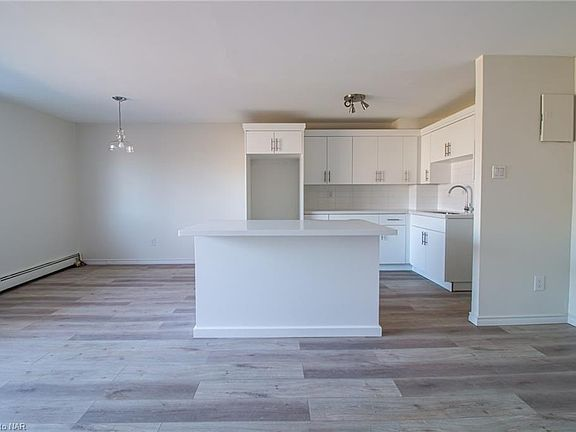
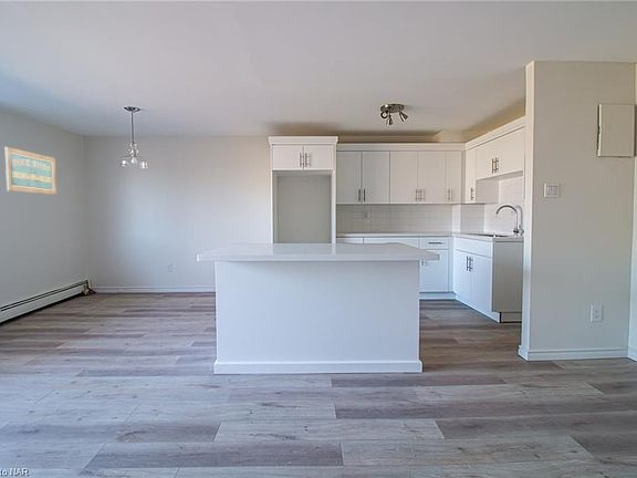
+ wall art [4,146,58,196]
